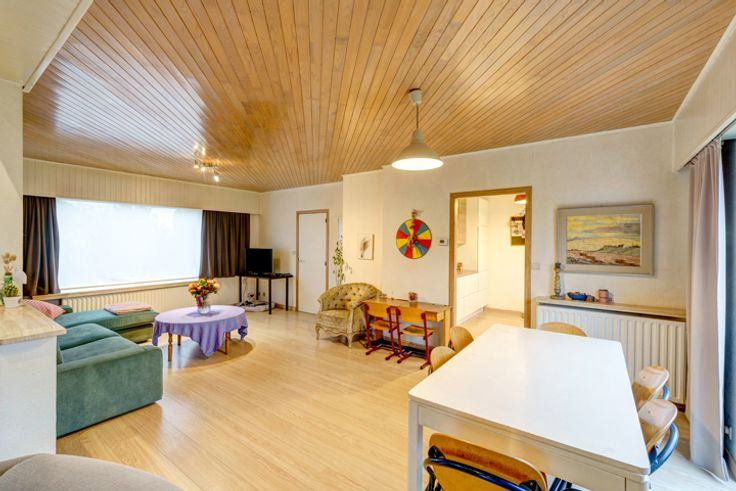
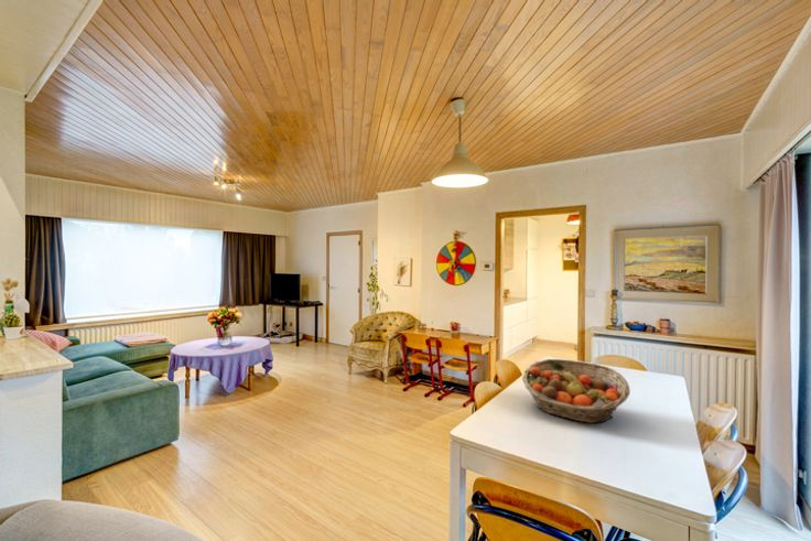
+ fruit basket [521,358,631,424]
